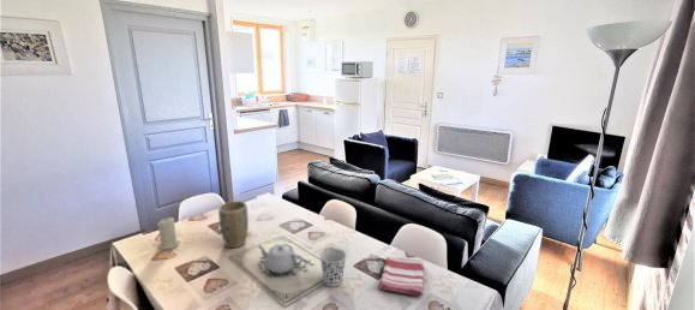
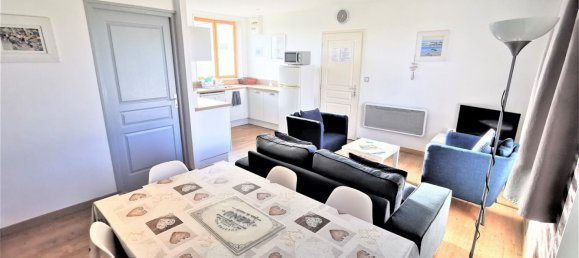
- candle [156,216,181,251]
- plant pot [217,199,250,249]
- dish towel [378,255,425,297]
- cup [319,248,347,288]
- teapot [257,243,304,275]
